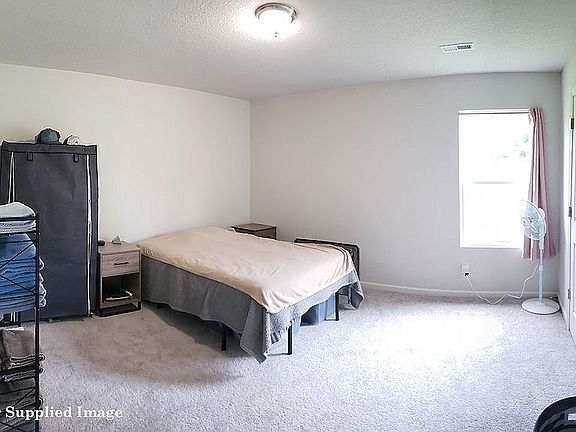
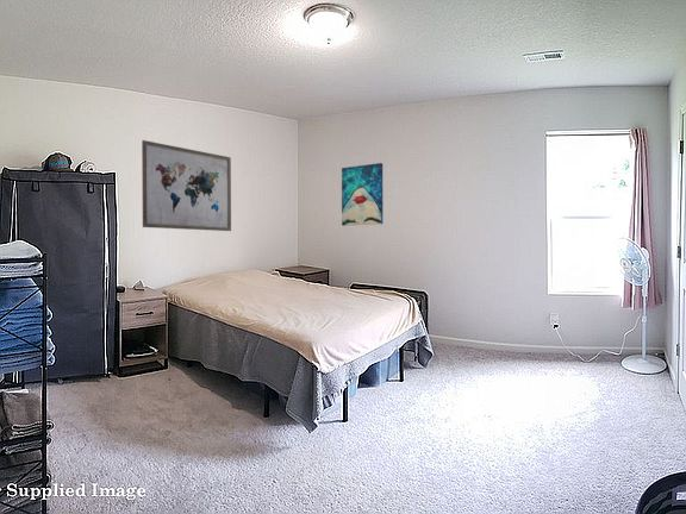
+ wall art [141,139,232,232]
+ wall art [341,162,383,227]
